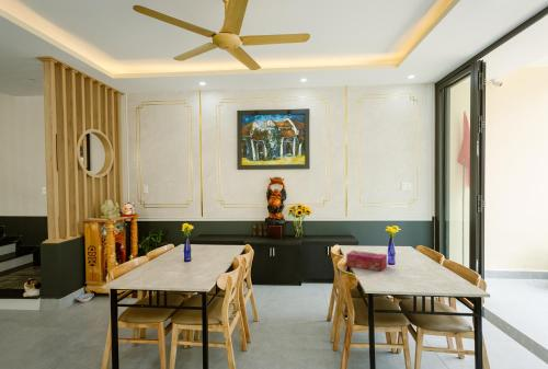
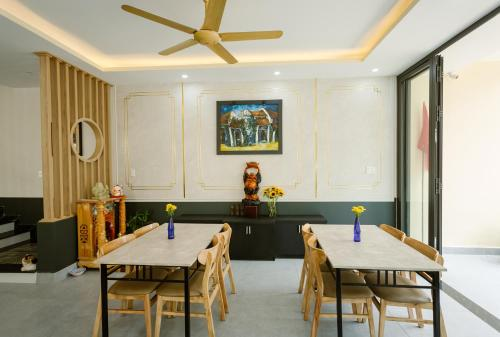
- tissue box [345,250,388,273]
